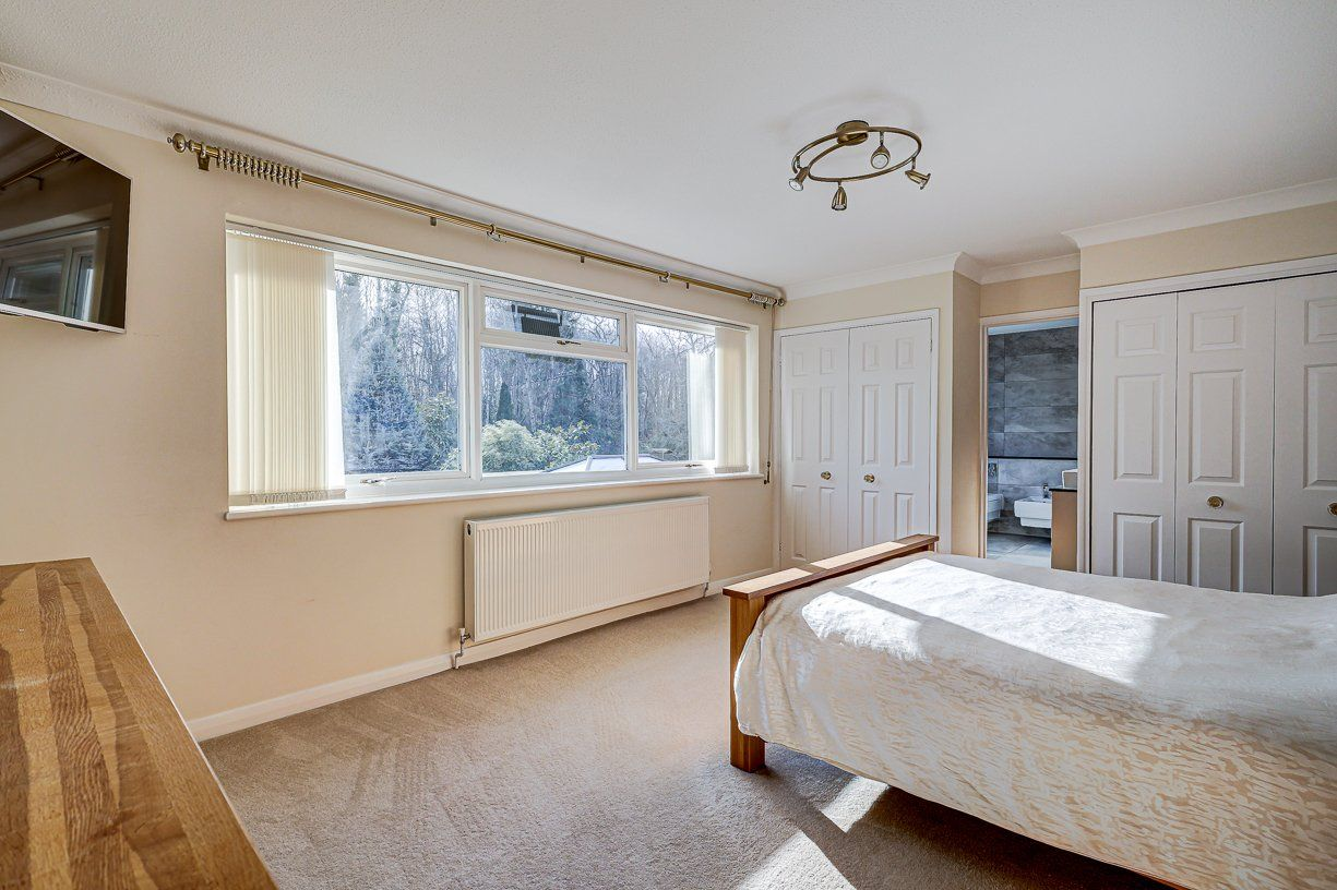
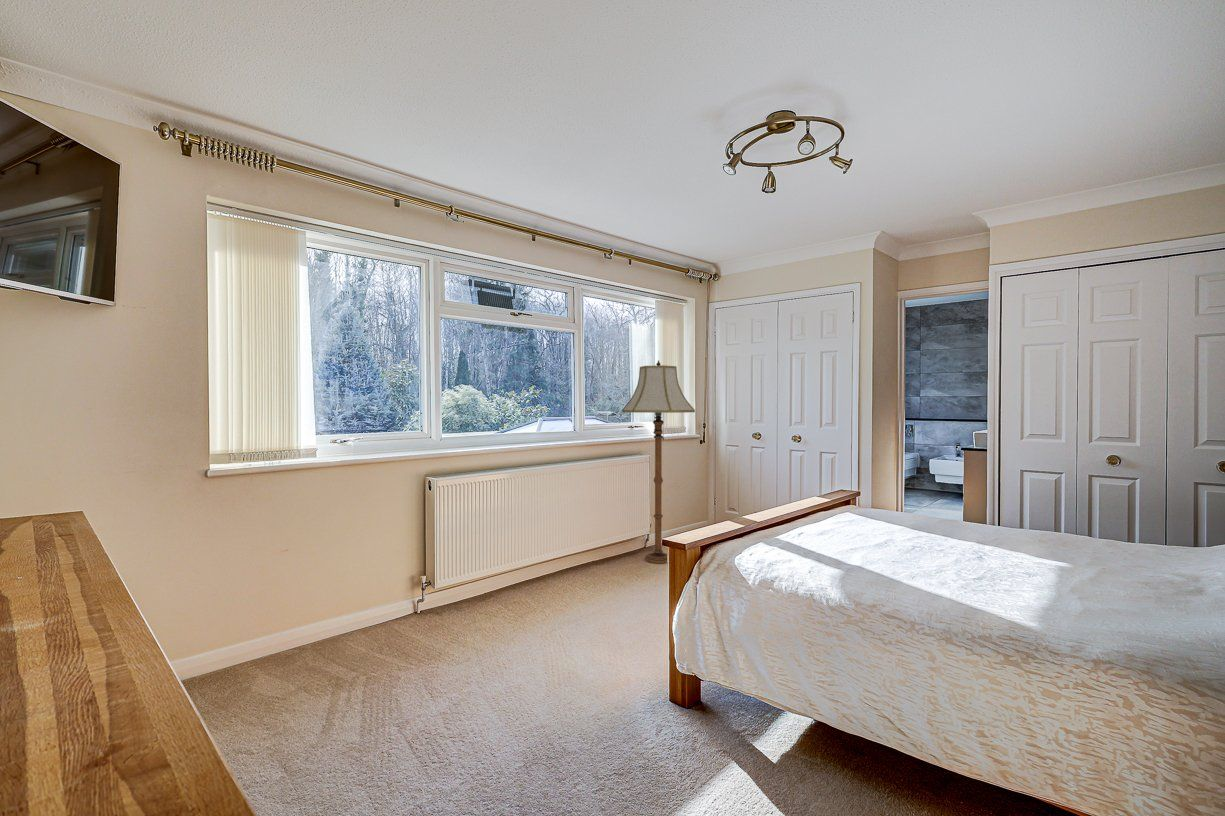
+ floor lamp [621,359,696,564]
